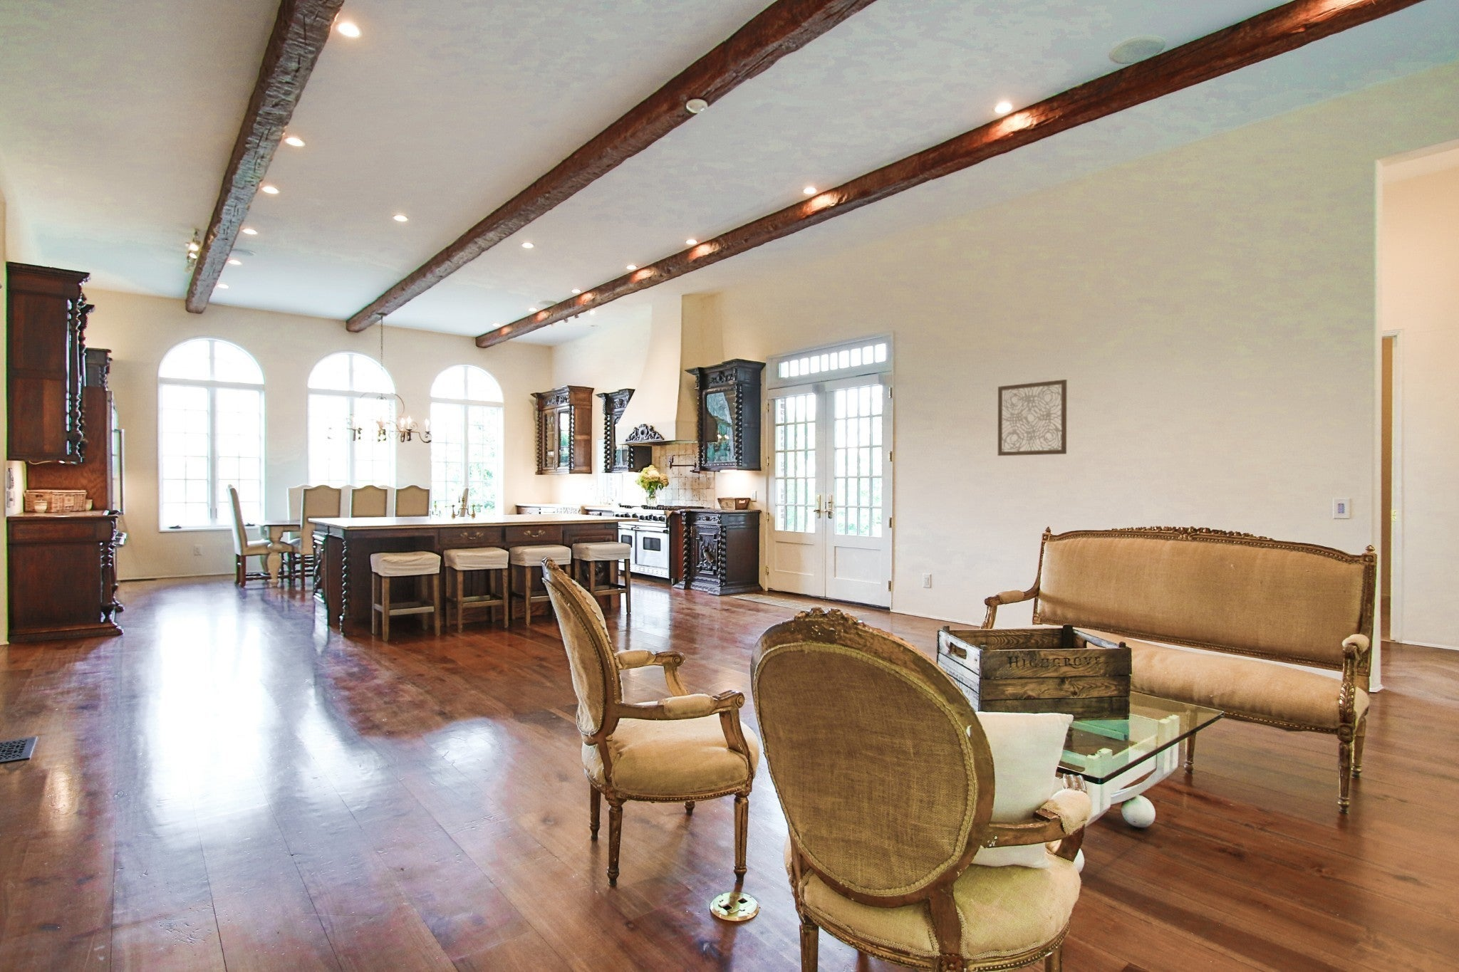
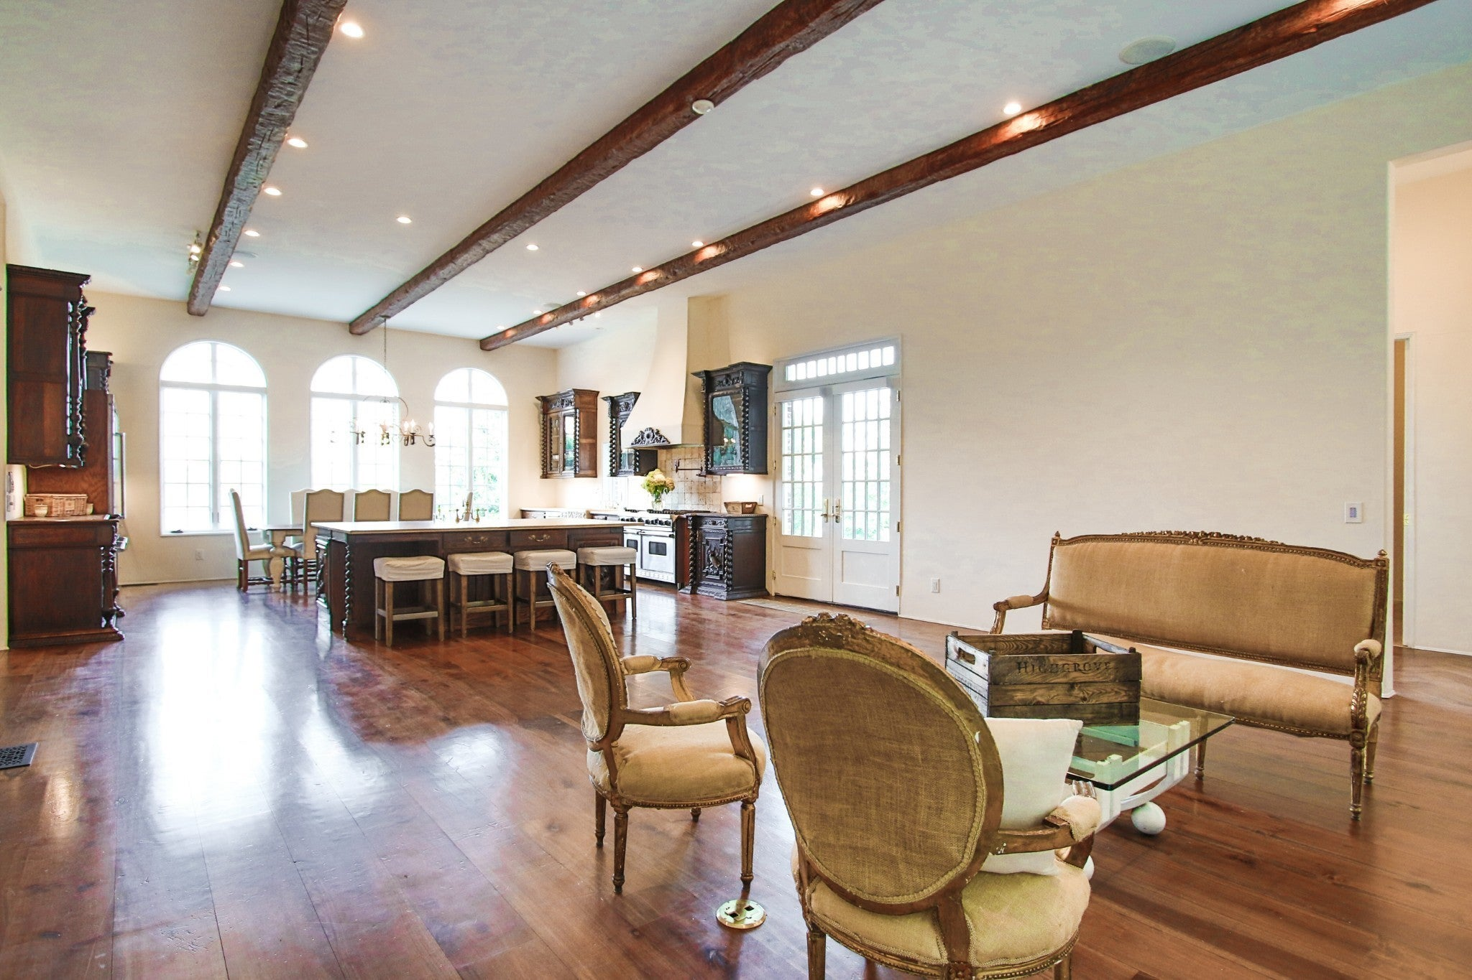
- wall art [997,379,1067,457]
